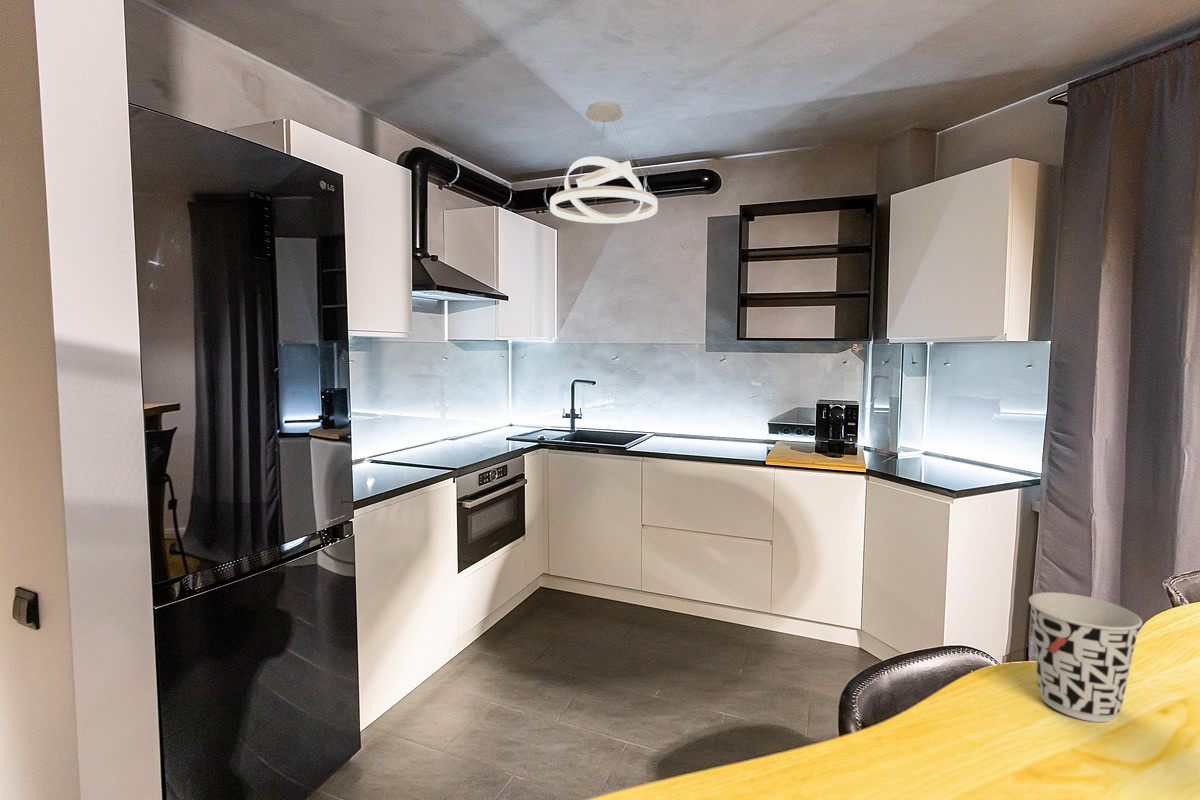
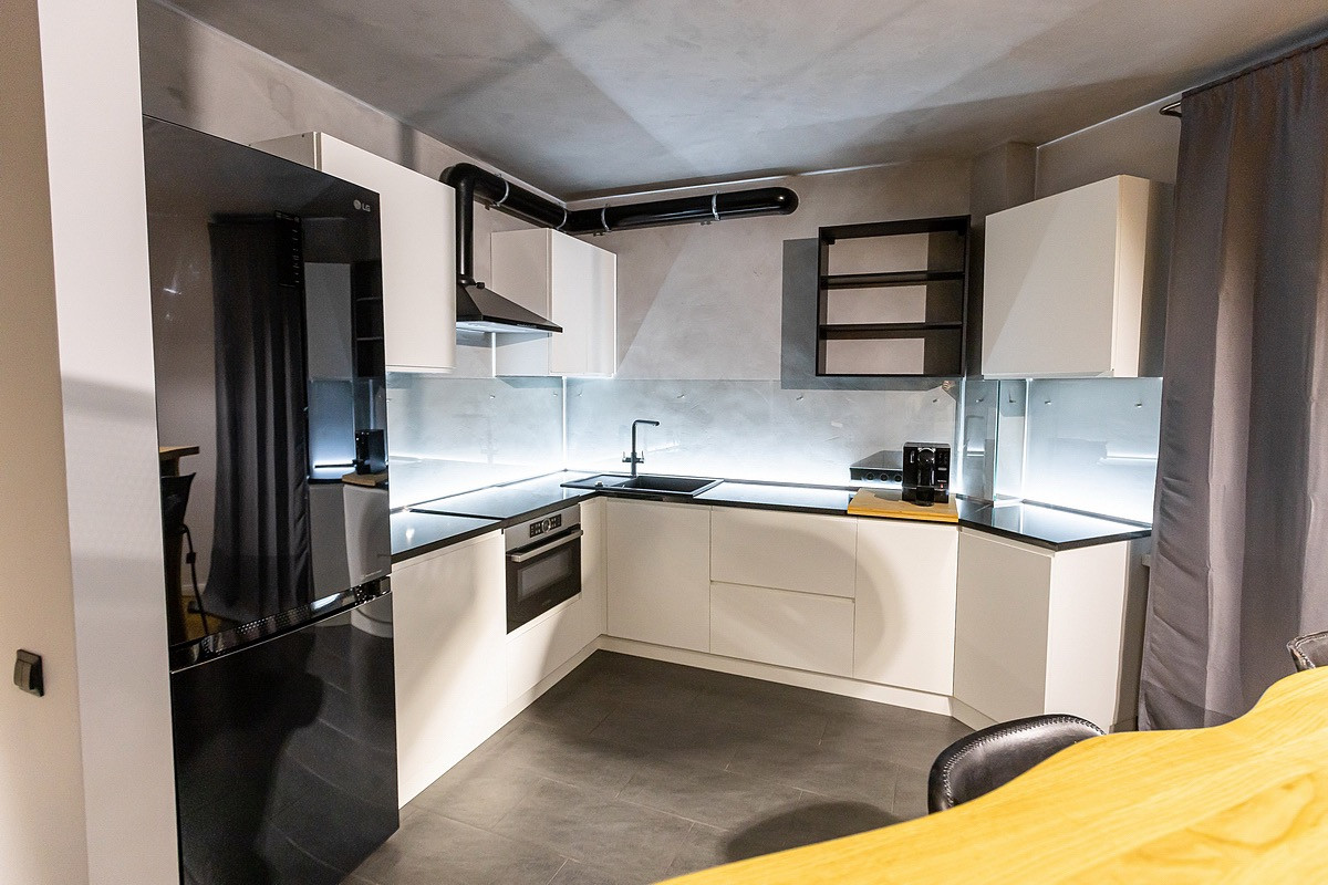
- cup [1028,591,1143,723]
- pendant light [549,101,659,224]
